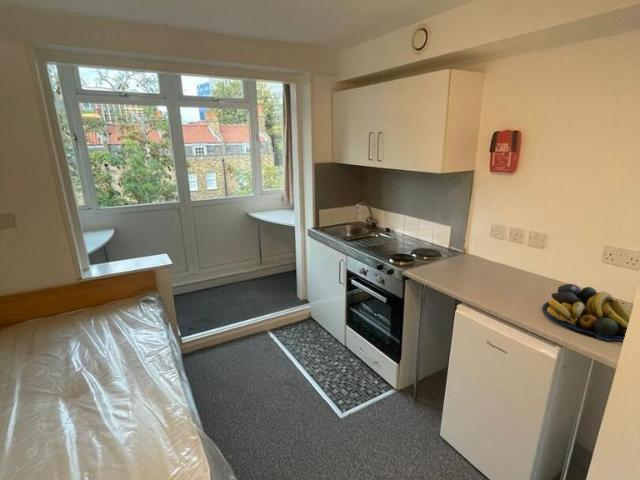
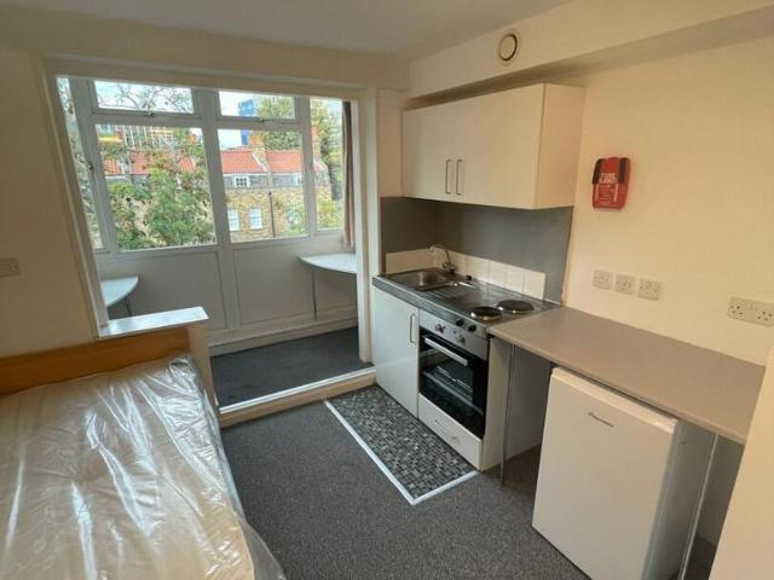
- fruit bowl [542,283,632,342]
